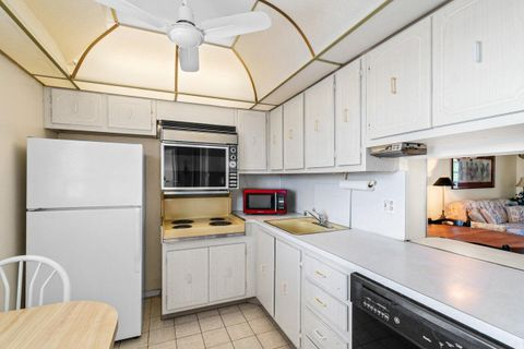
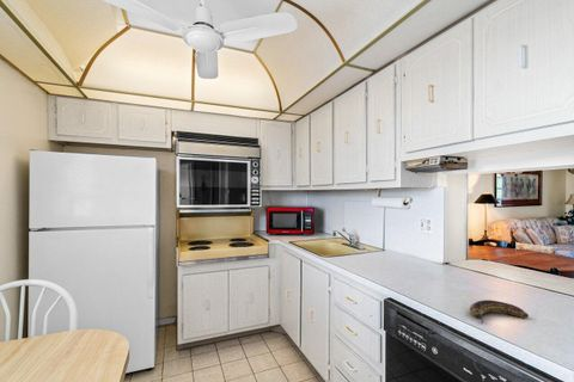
+ banana [469,298,530,325]
